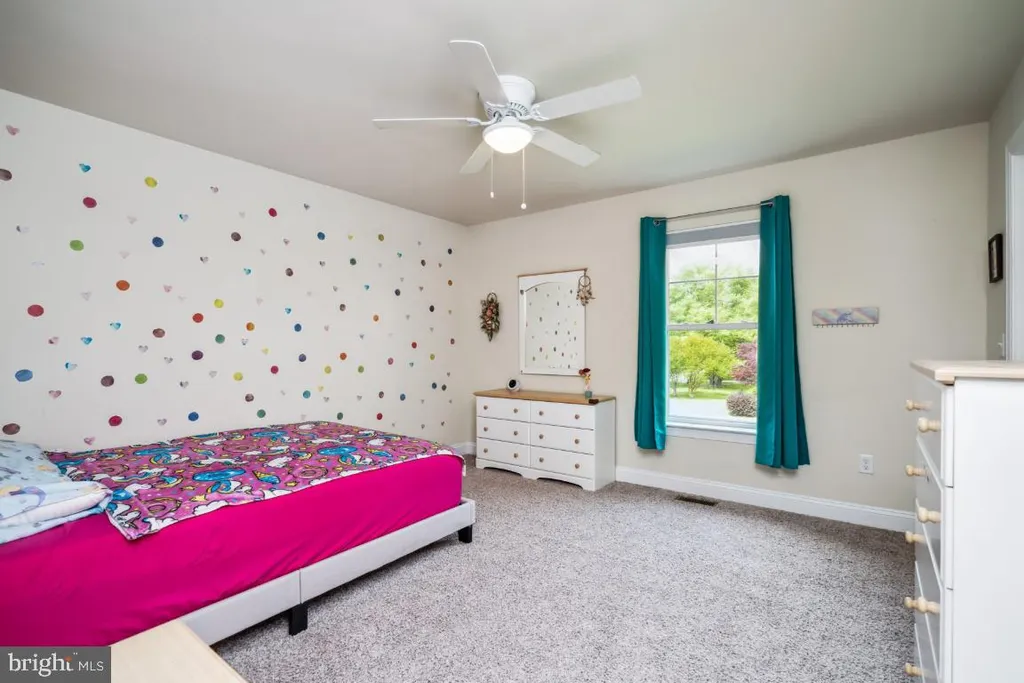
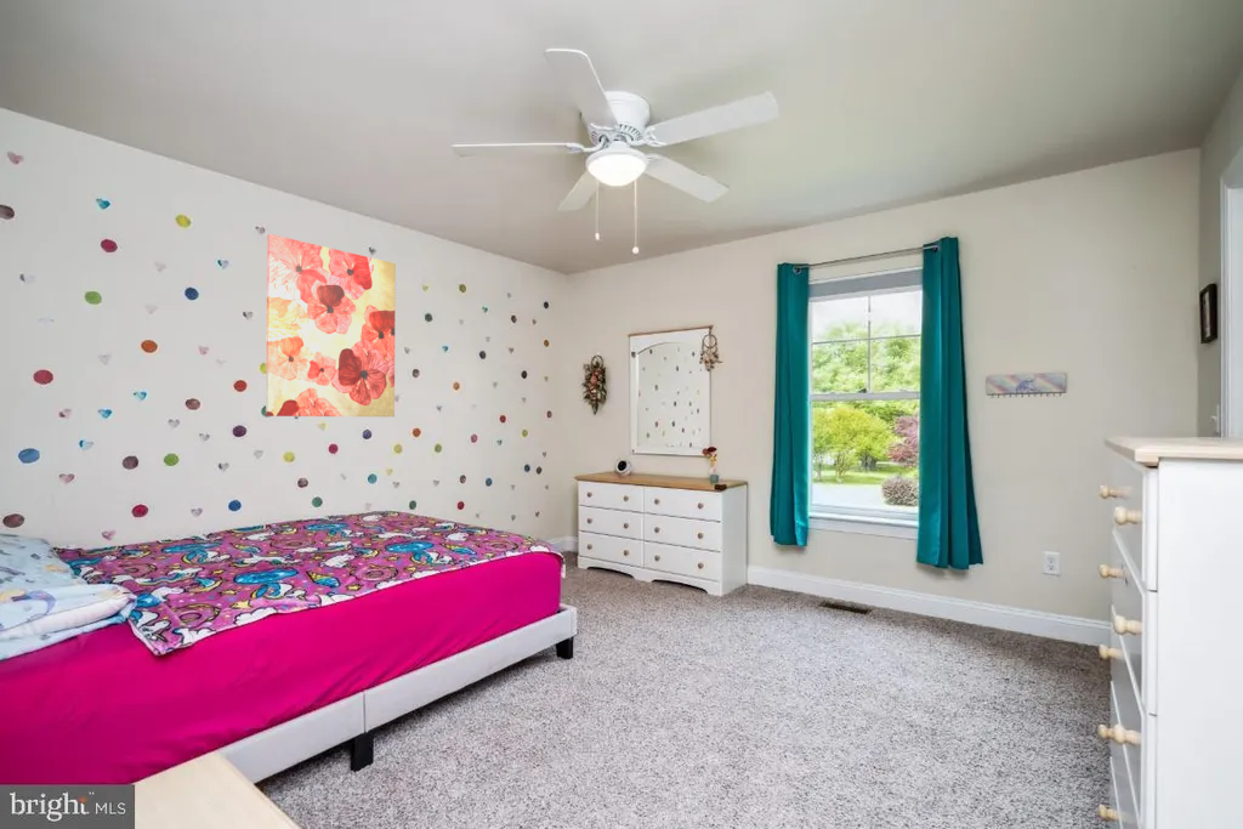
+ wall art [265,233,397,418]
